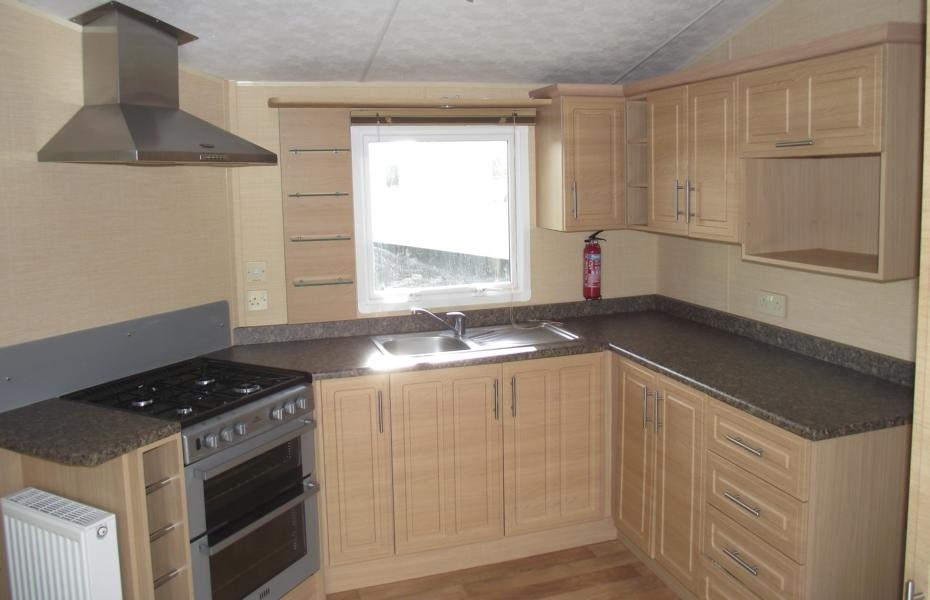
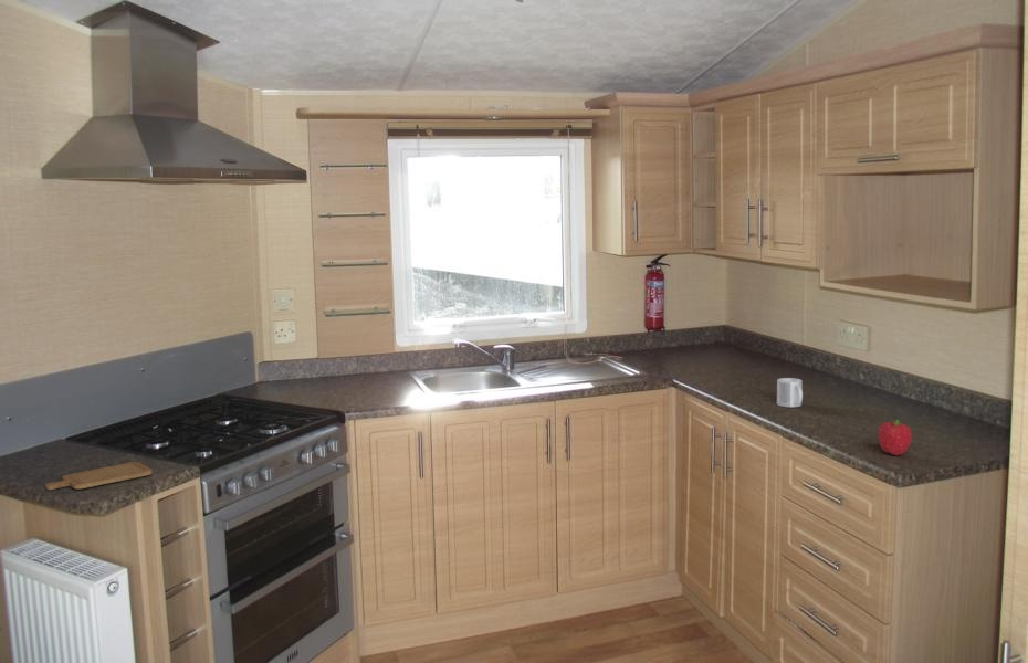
+ mug [776,377,804,408]
+ fruit [877,419,913,456]
+ chopping board [45,461,154,491]
